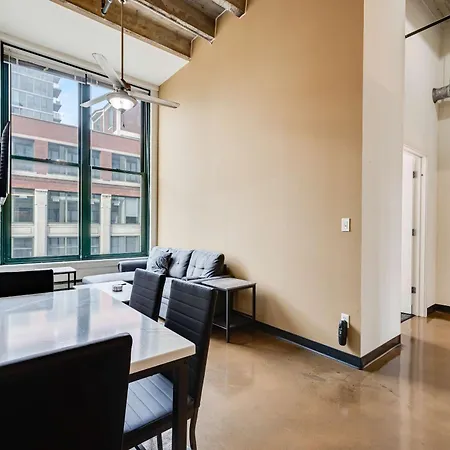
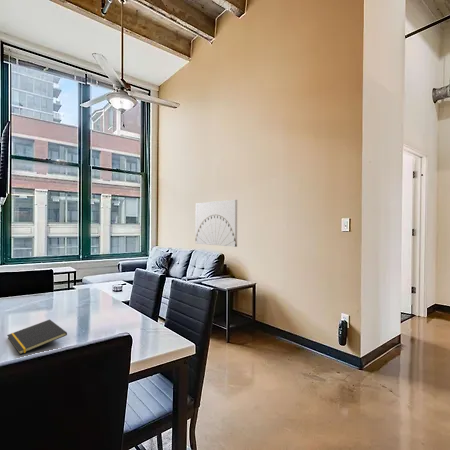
+ notepad [6,319,68,355]
+ wall art [195,199,238,248]
